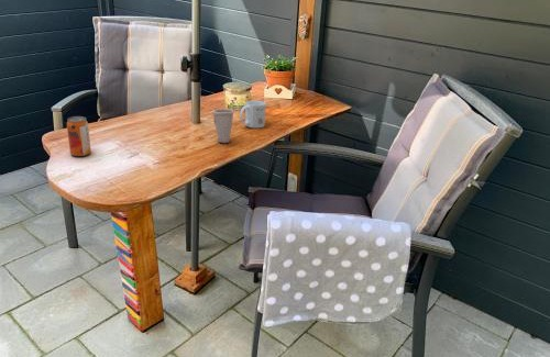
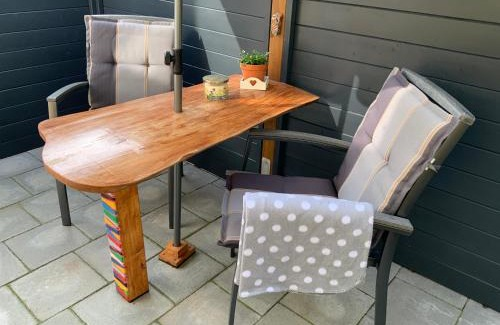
- mug [239,100,267,129]
- beverage can [66,115,92,157]
- cup [211,108,234,144]
